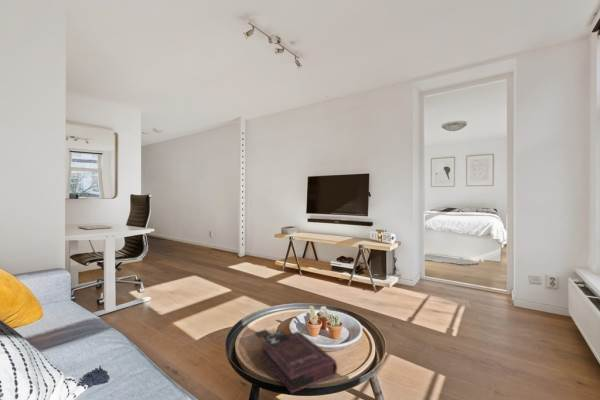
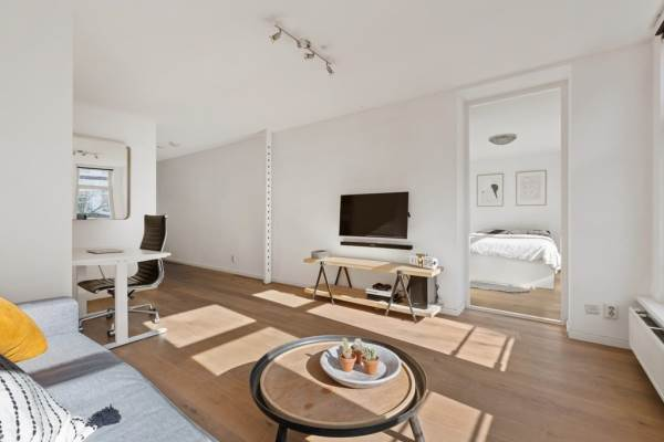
- book [254,328,339,394]
